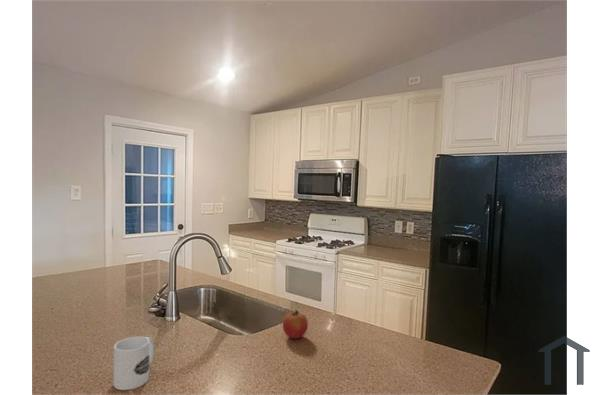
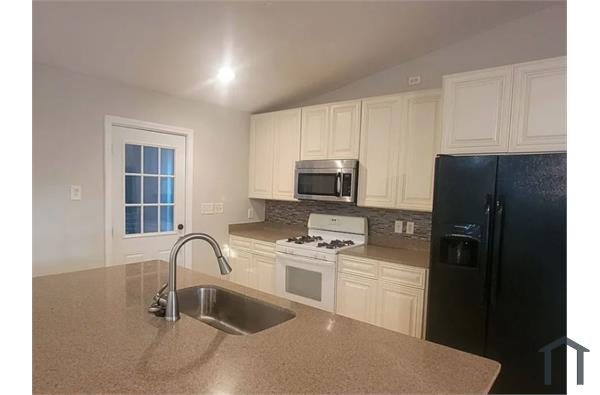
- fruit [282,309,309,340]
- mug [112,336,155,391]
